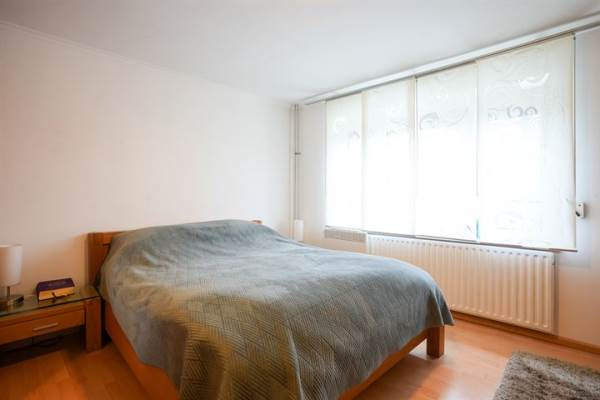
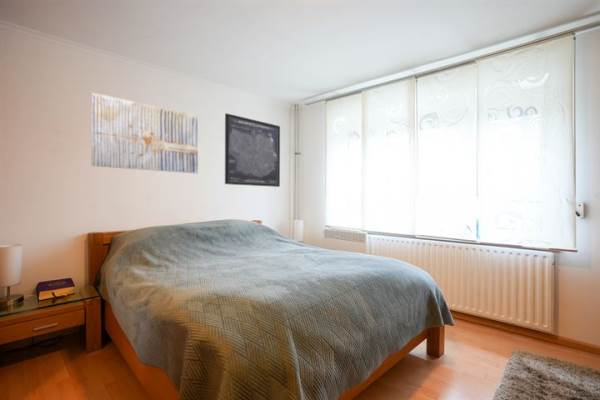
+ wall art [224,112,281,188]
+ wall art [90,92,199,174]
